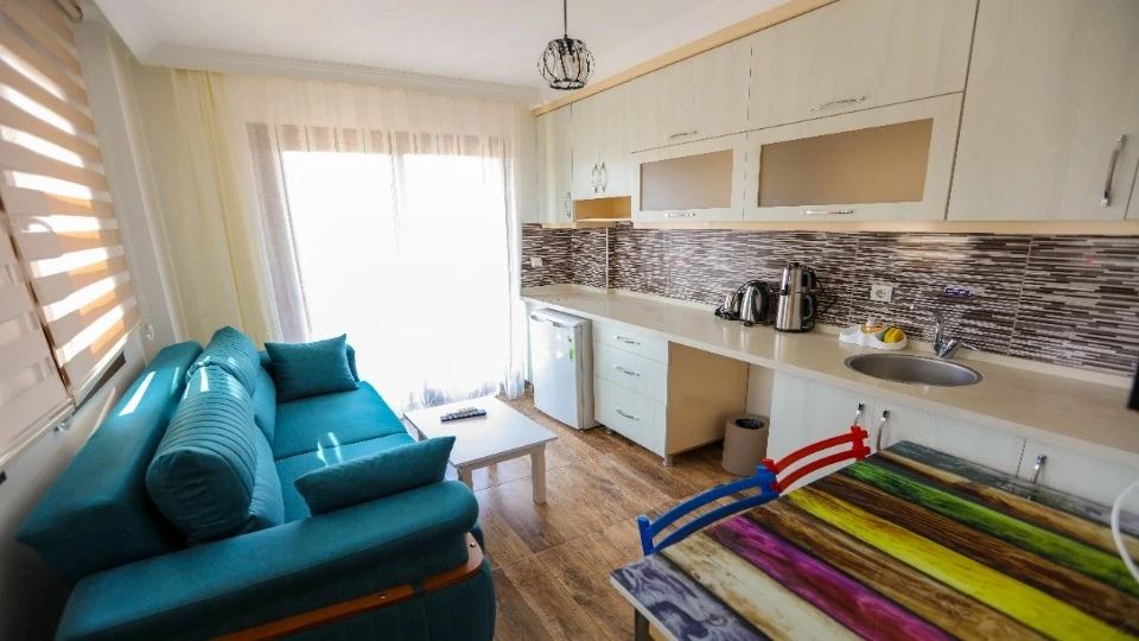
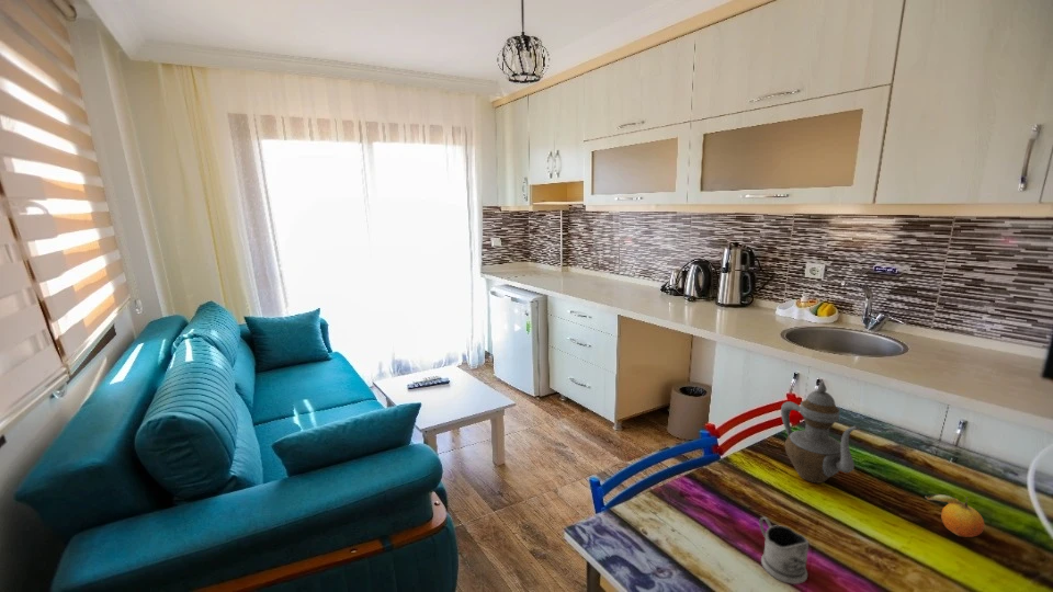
+ fruit [925,493,985,538]
+ teapot [780,380,861,485]
+ tea glass holder [758,516,809,585]
